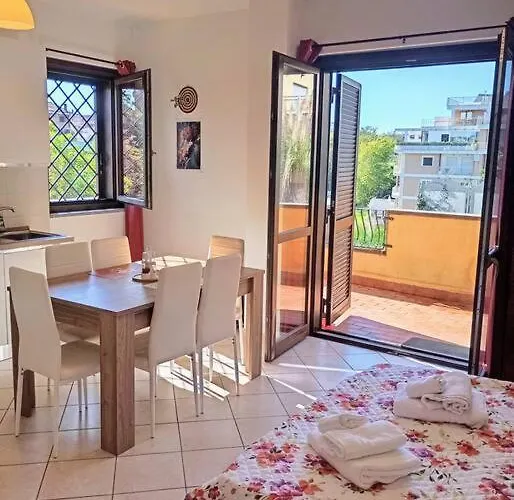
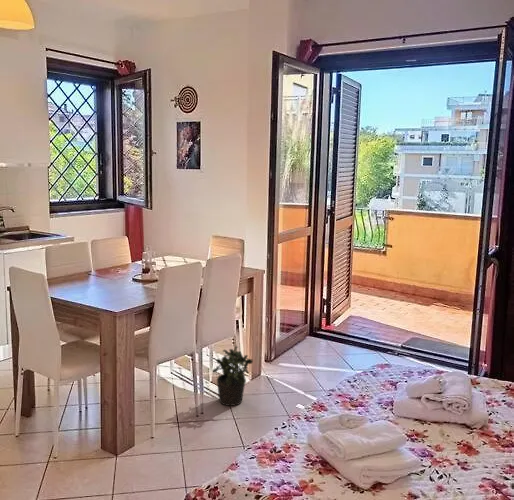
+ potted plant [212,345,254,407]
